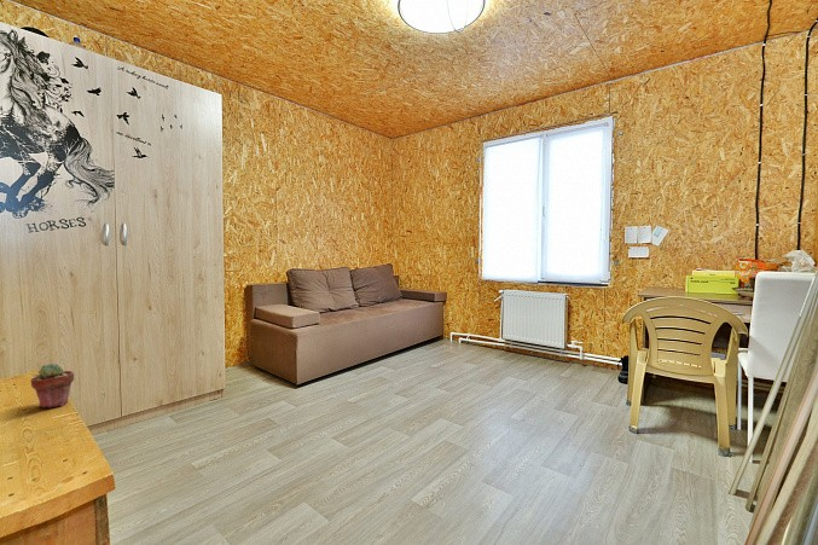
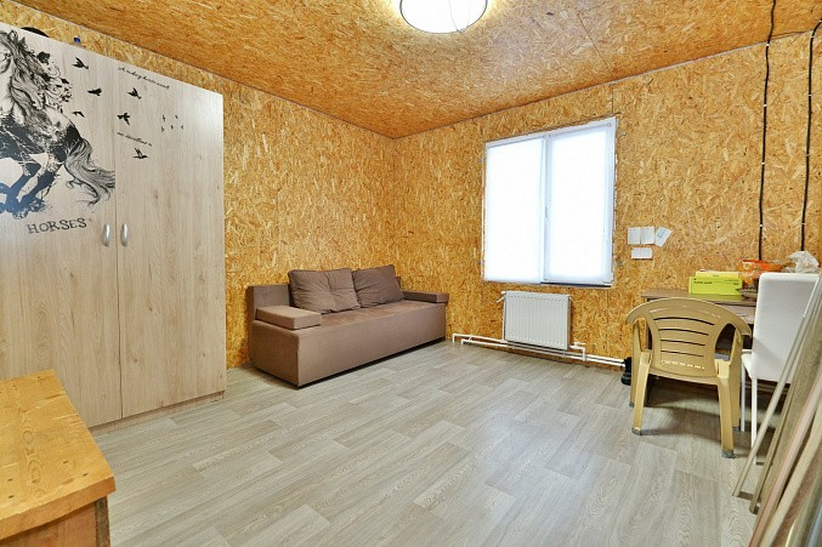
- potted succulent [29,363,75,408]
